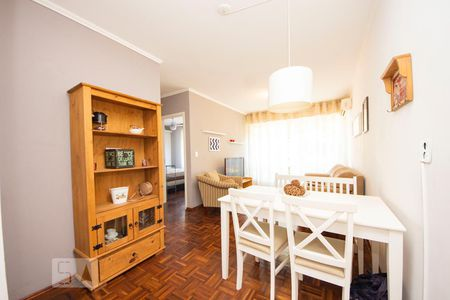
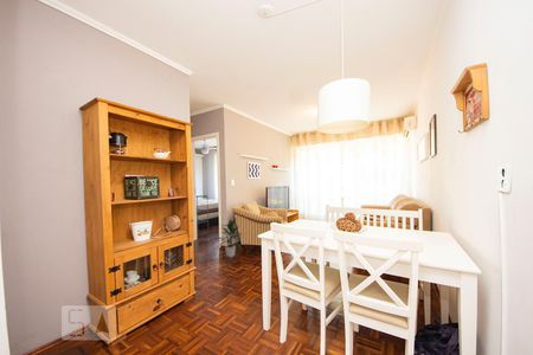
+ indoor plant [214,218,245,258]
